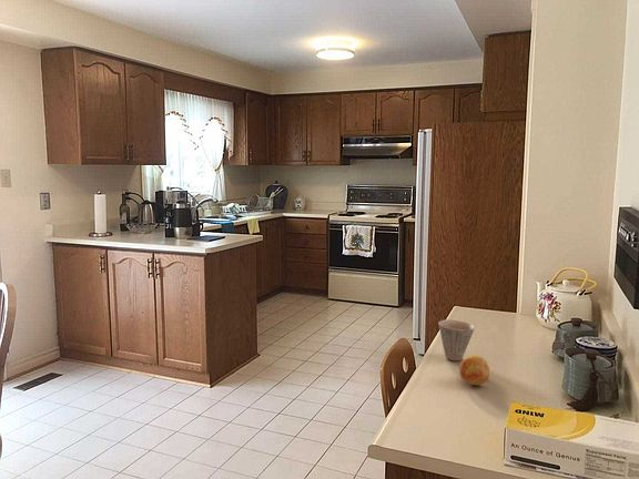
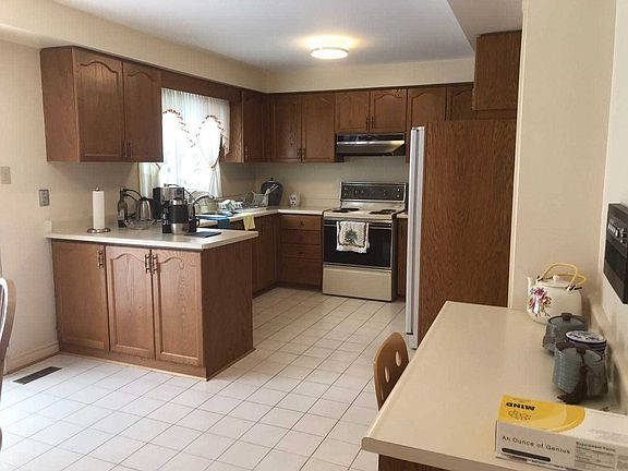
- fruit [458,355,490,386]
- cup [437,319,476,361]
